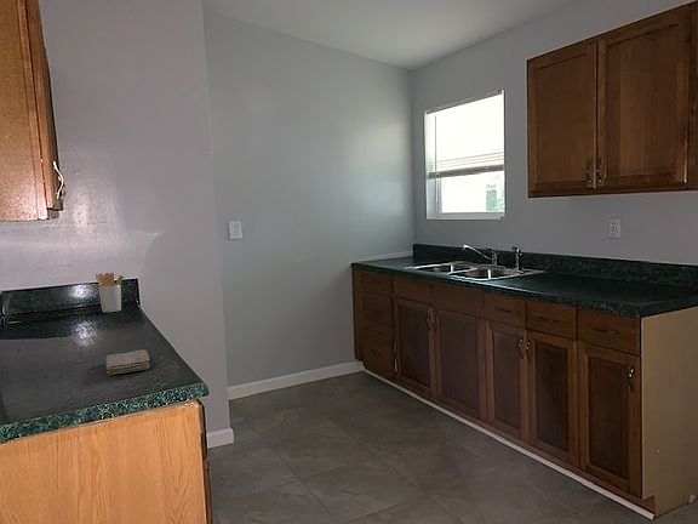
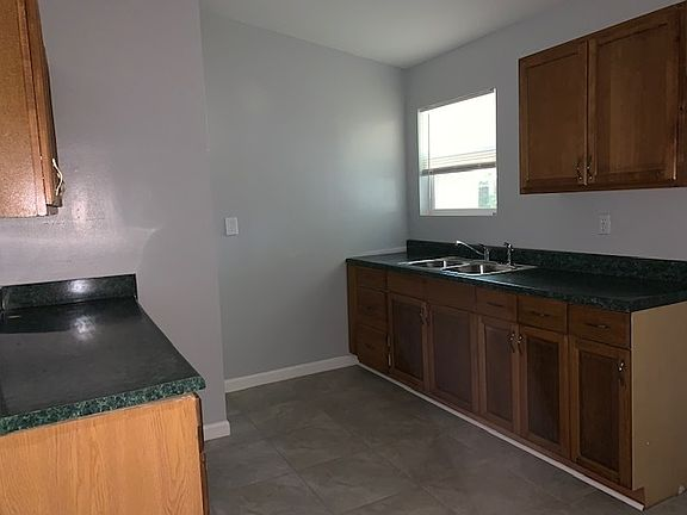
- utensil holder [95,272,125,313]
- washcloth [104,348,150,376]
